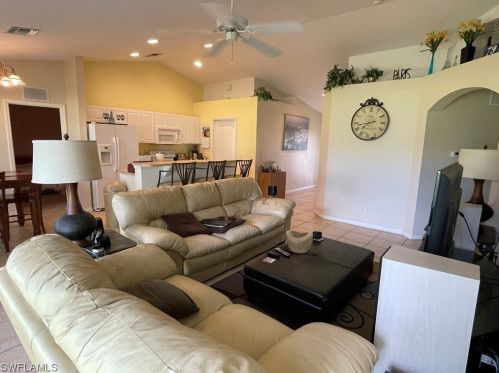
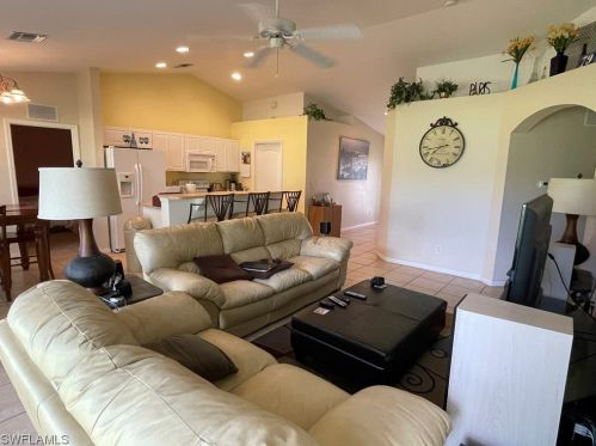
- decorative bowl [285,229,314,254]
